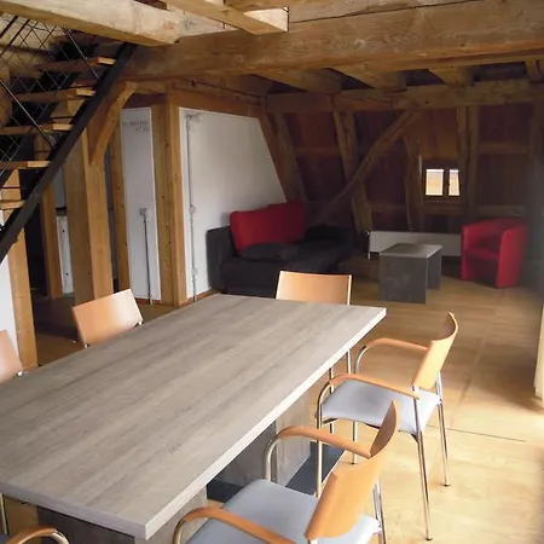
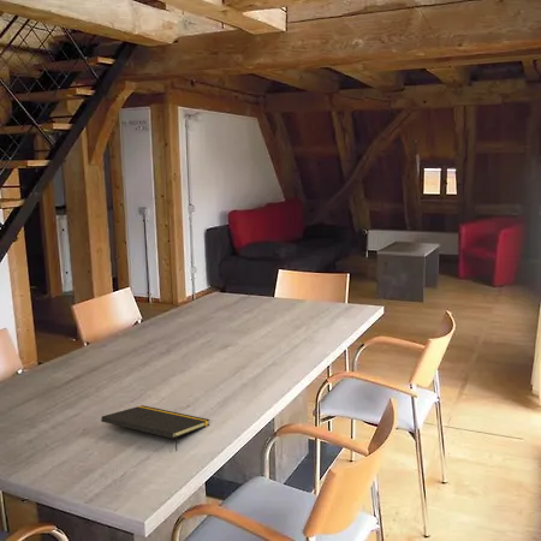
+ notepad [100,404,210,452]
